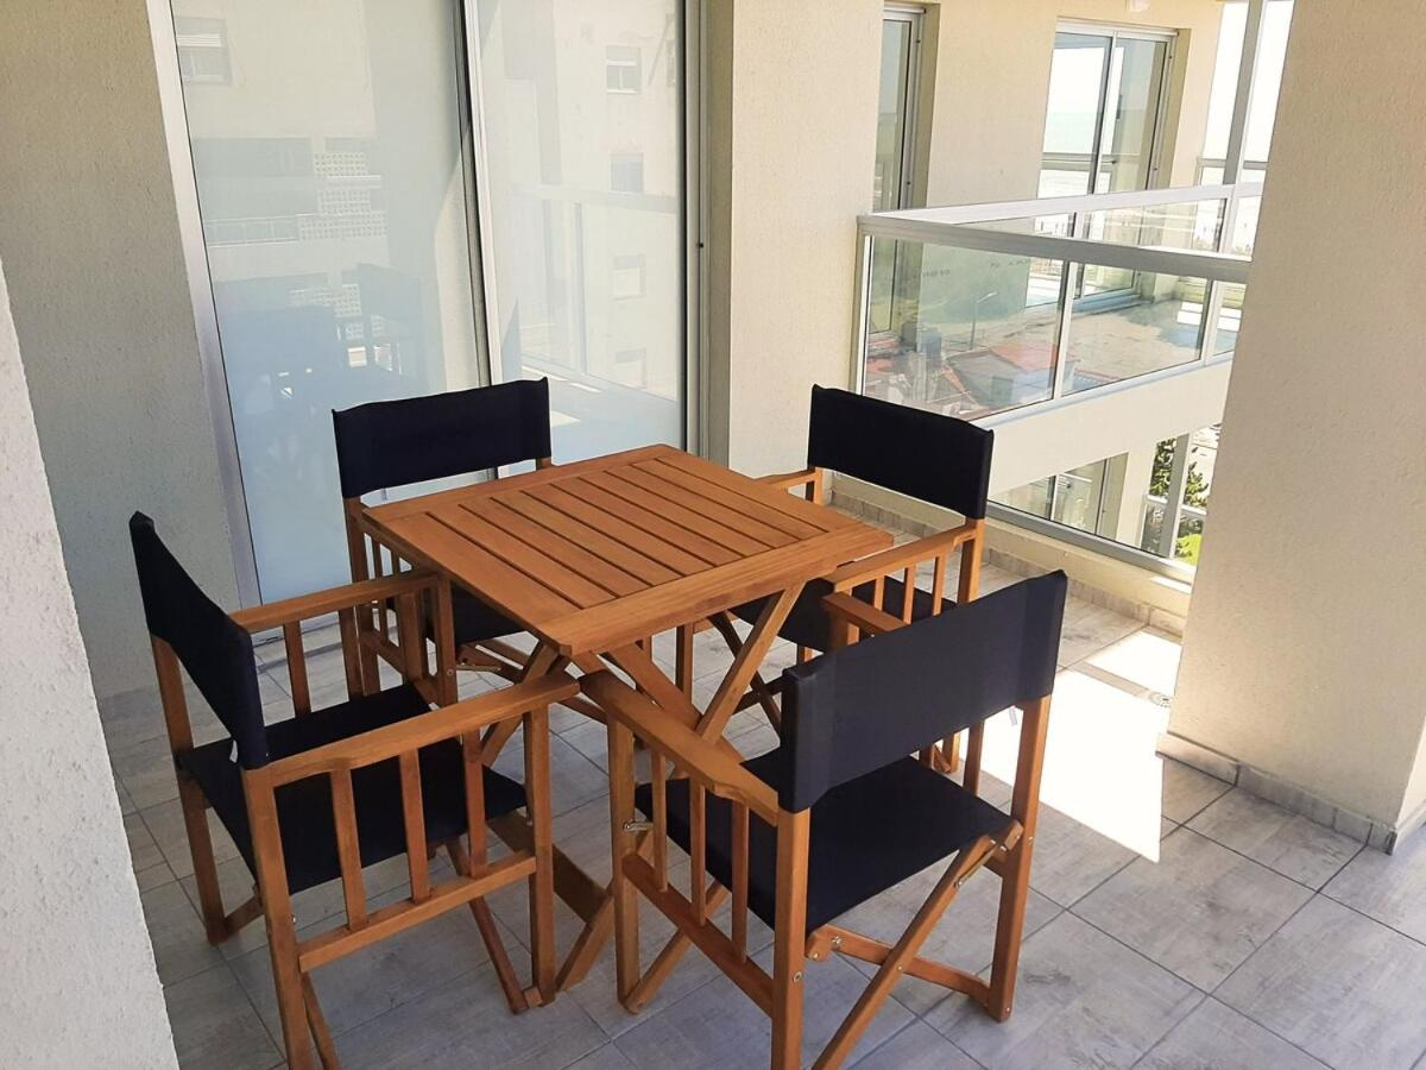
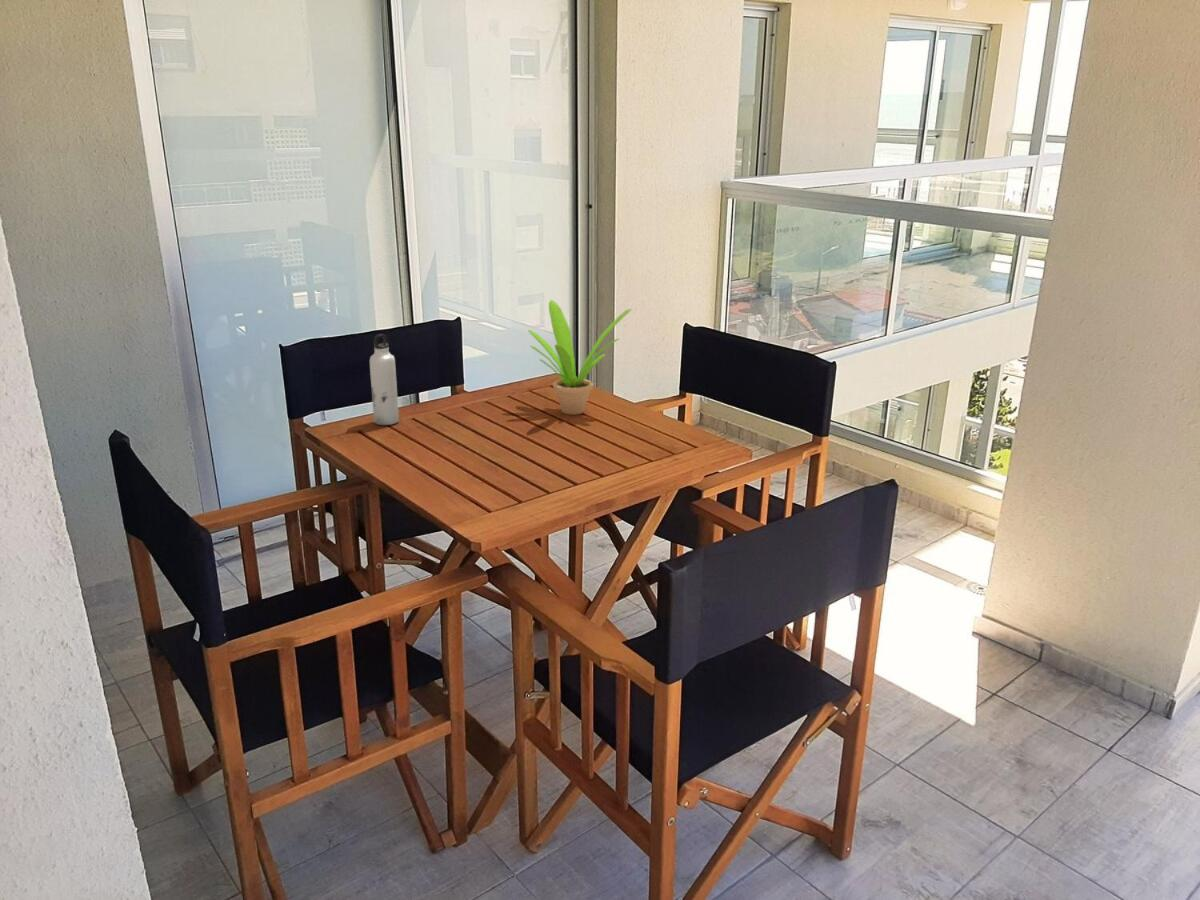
+ potted plant [527,299,633,416]
+ water bottle [369,333,400,426]
